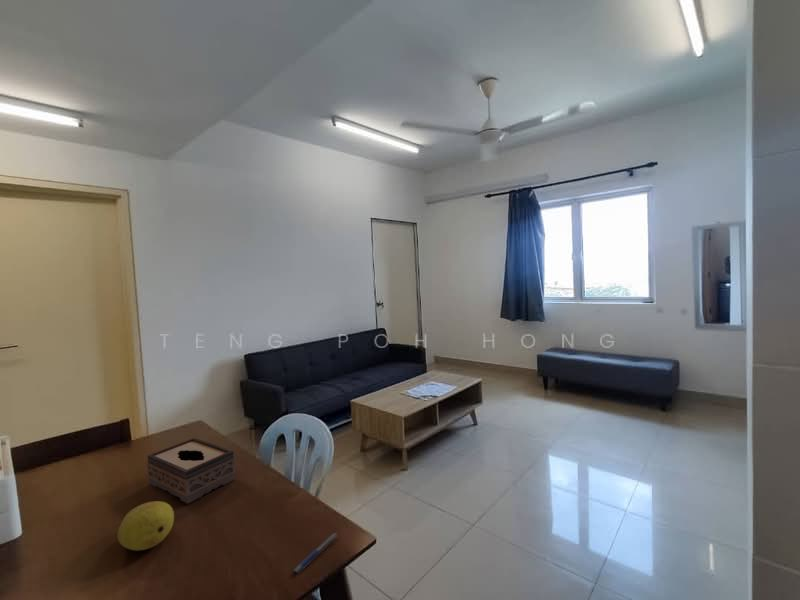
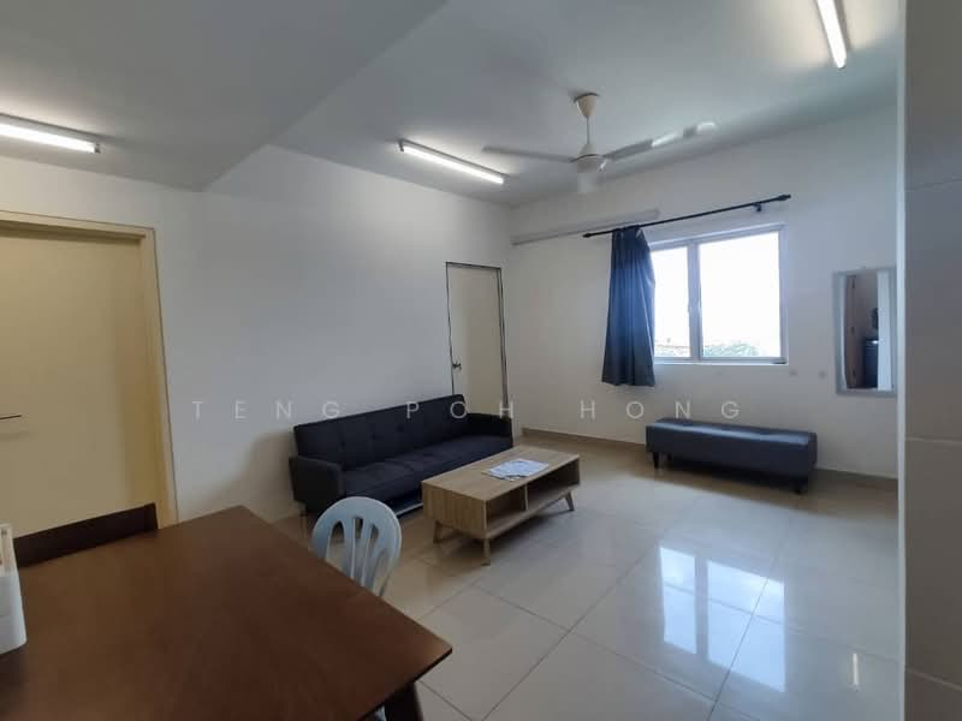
- fruit [117,500,175,552]
- tissue box [146,437,237,505]
- pen [292,532,339,574]
